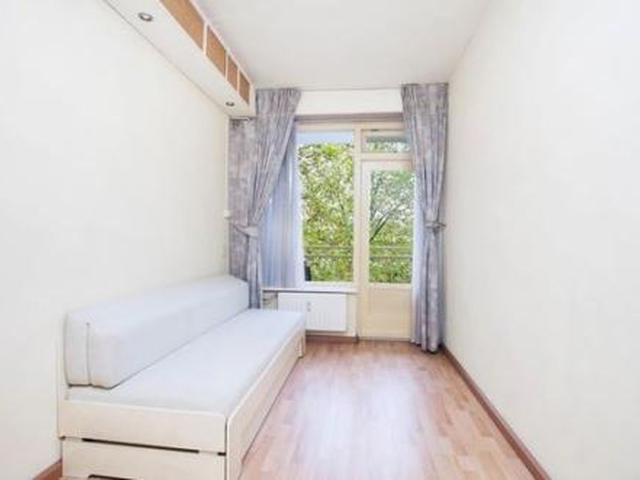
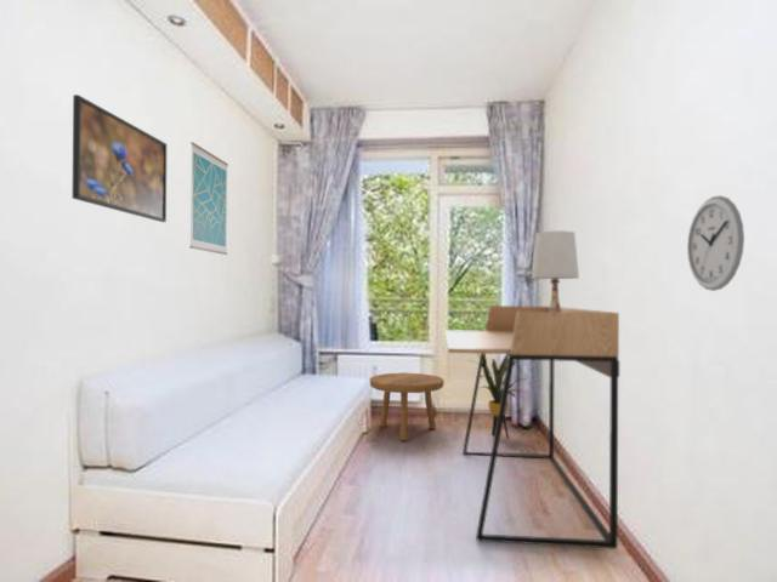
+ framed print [72,93,168,223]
+ table lamp [531,229,580,312]
+ house plant [465,354,526,441]
+ desk [443,304,620,550]
+ wall clock [686,194,745,292]
+ wall art [188,141,229,256]
+ footstool [369,371,446,441]
